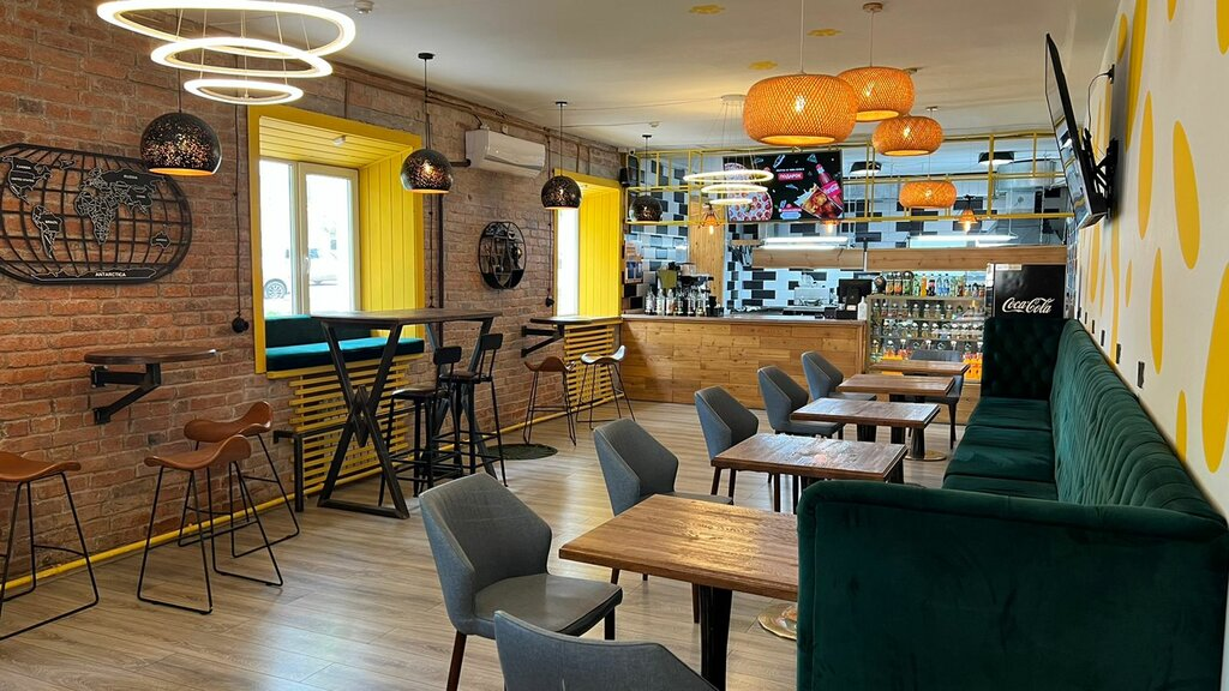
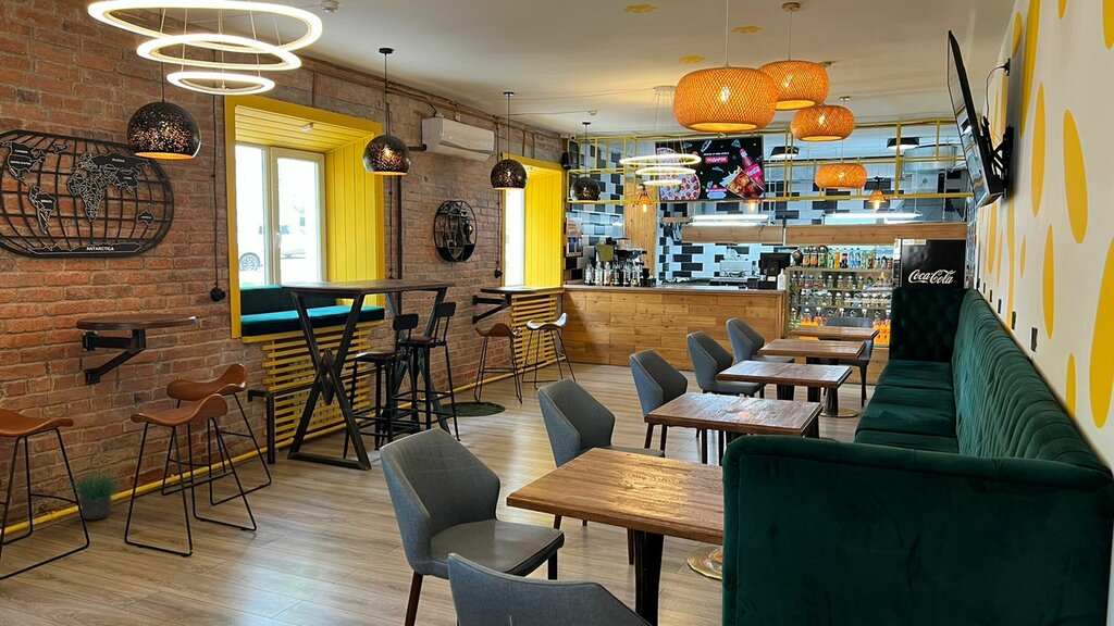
+ potted plant [60,454,131,521]
